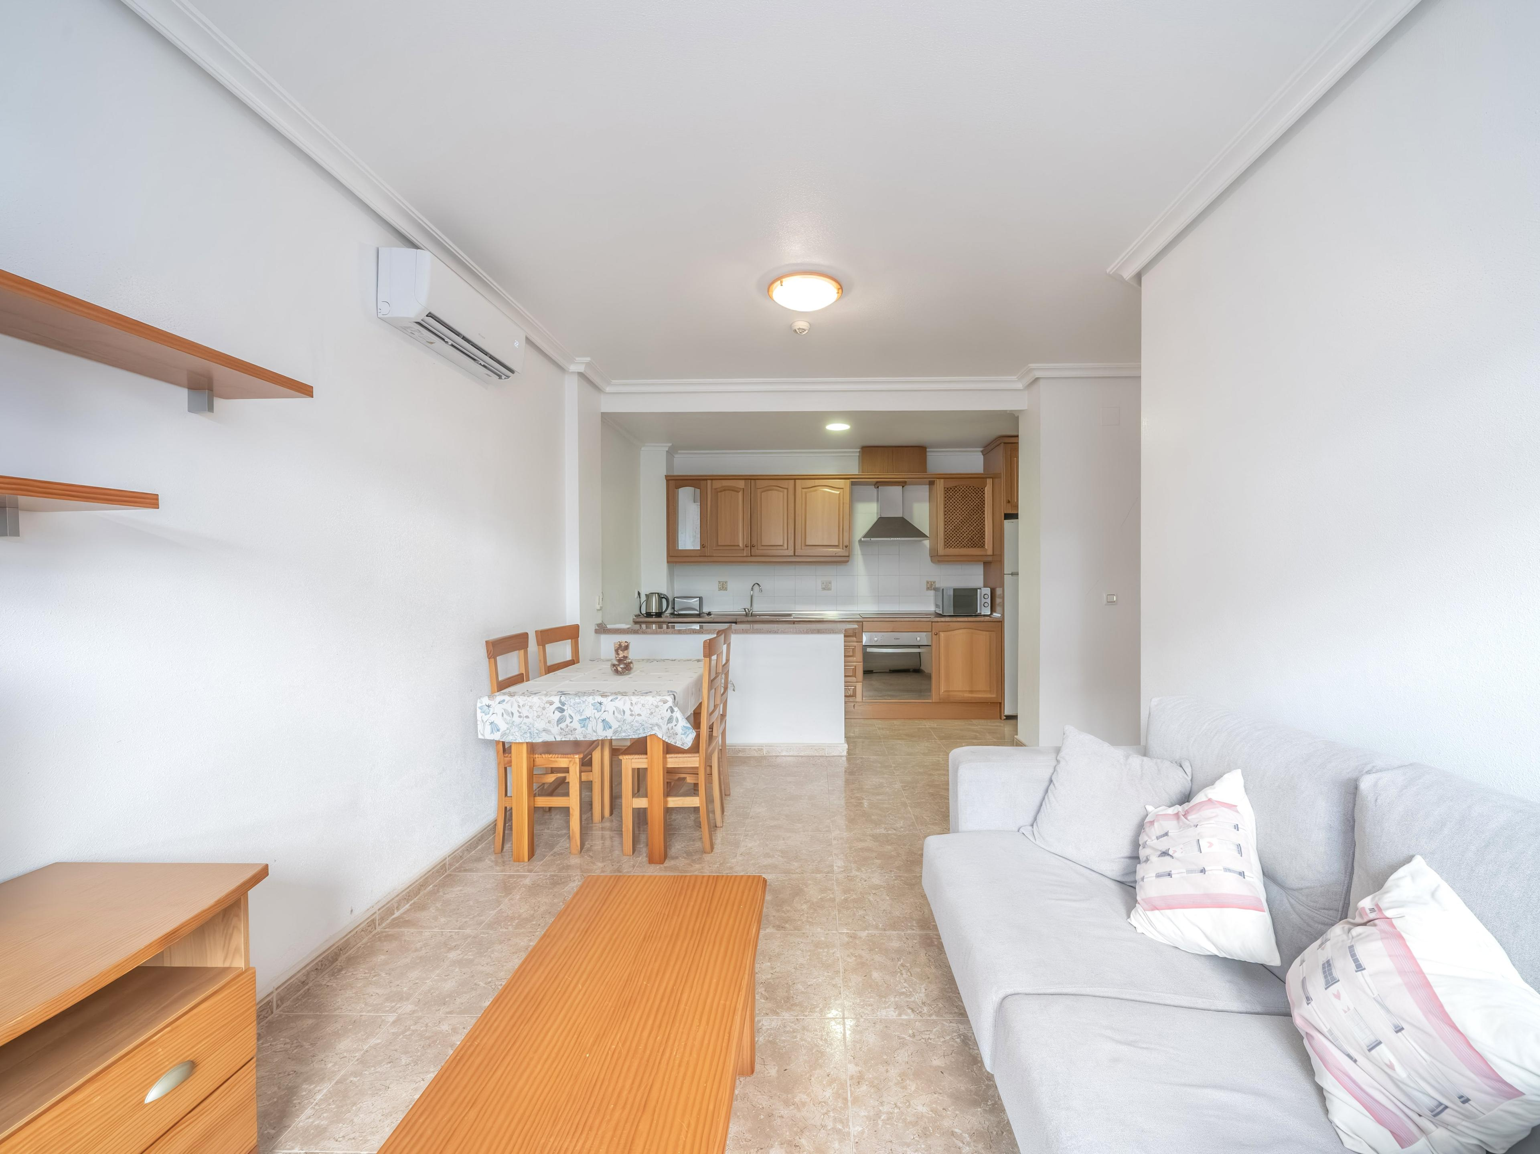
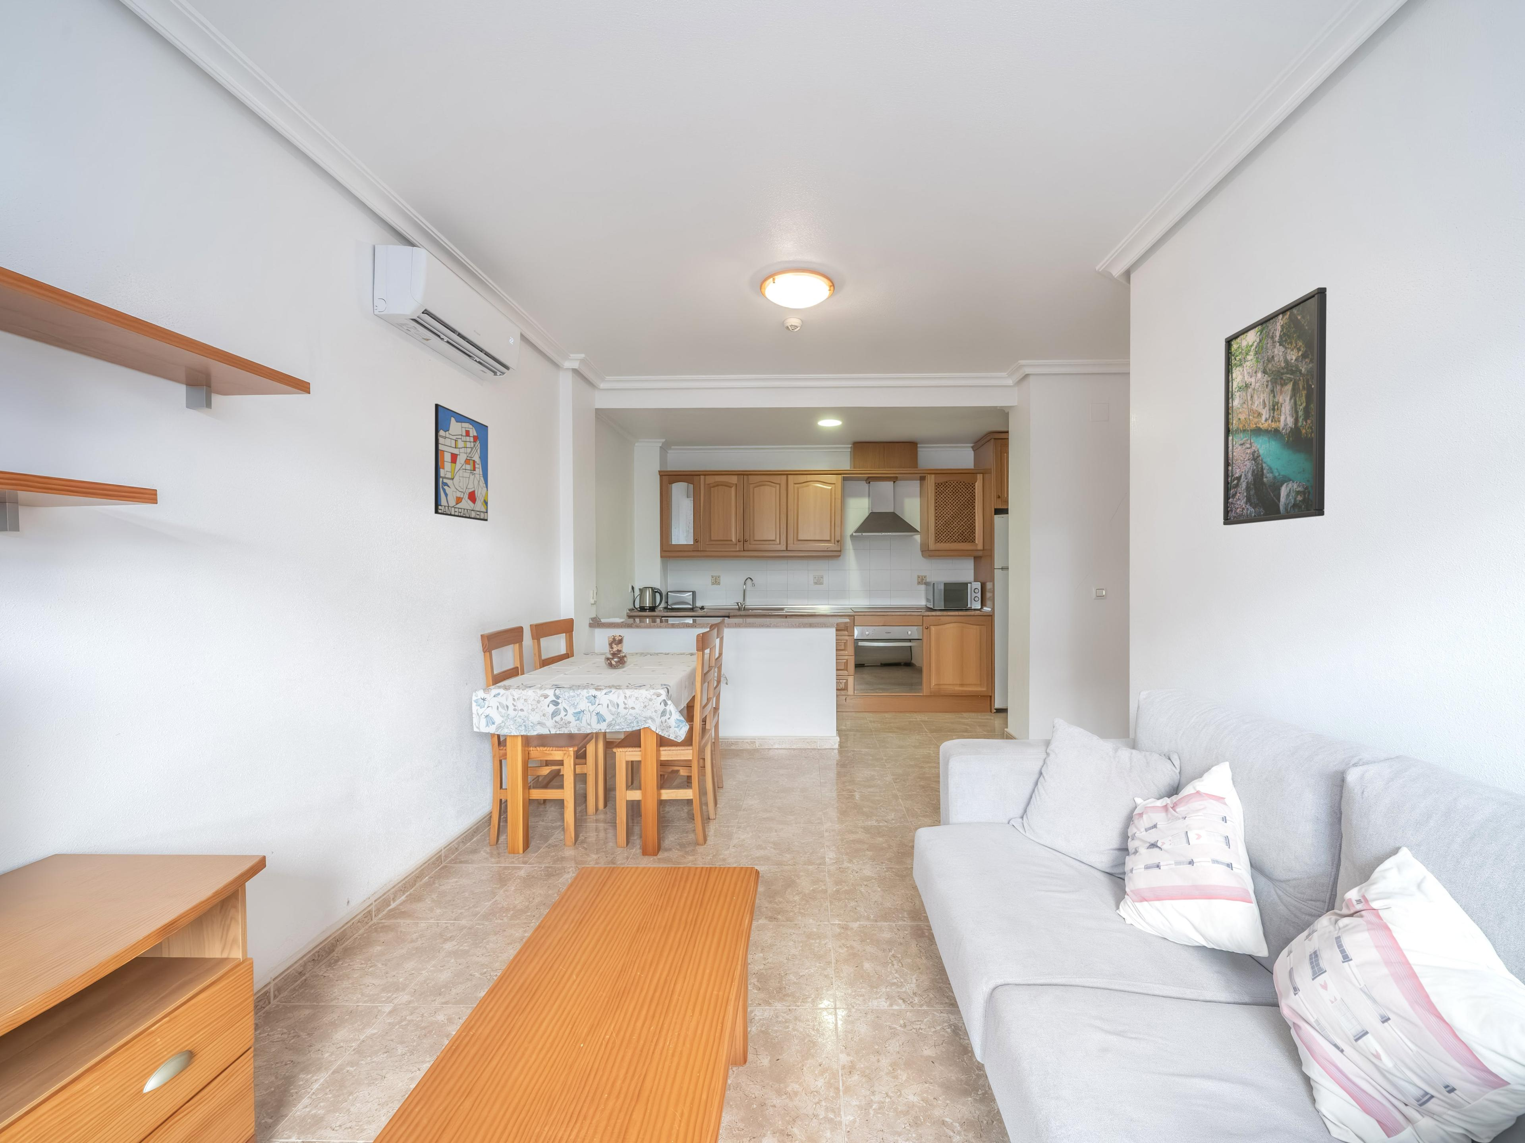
+ wall art [433,403,489,521]
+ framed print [1222,287,1327,526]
